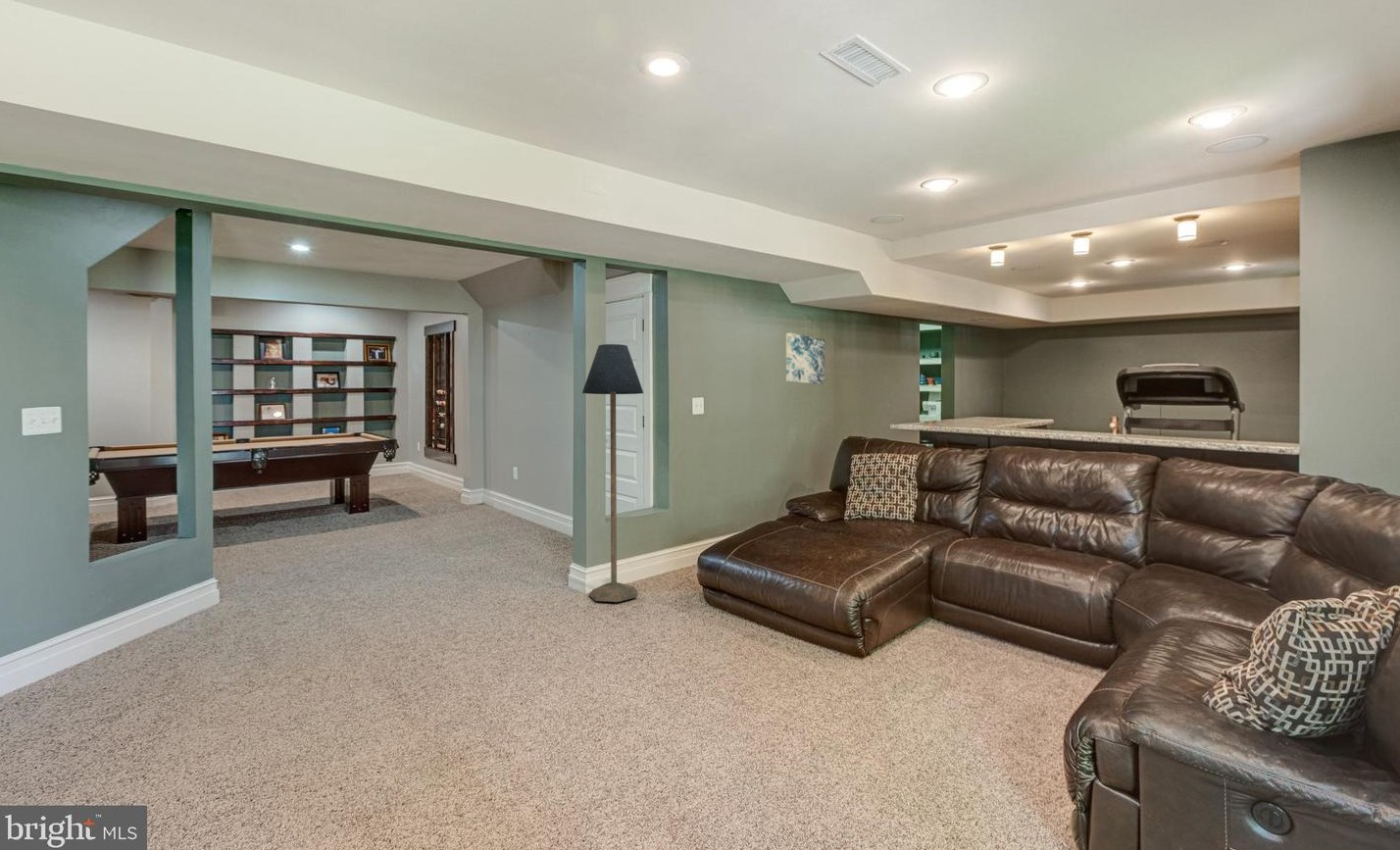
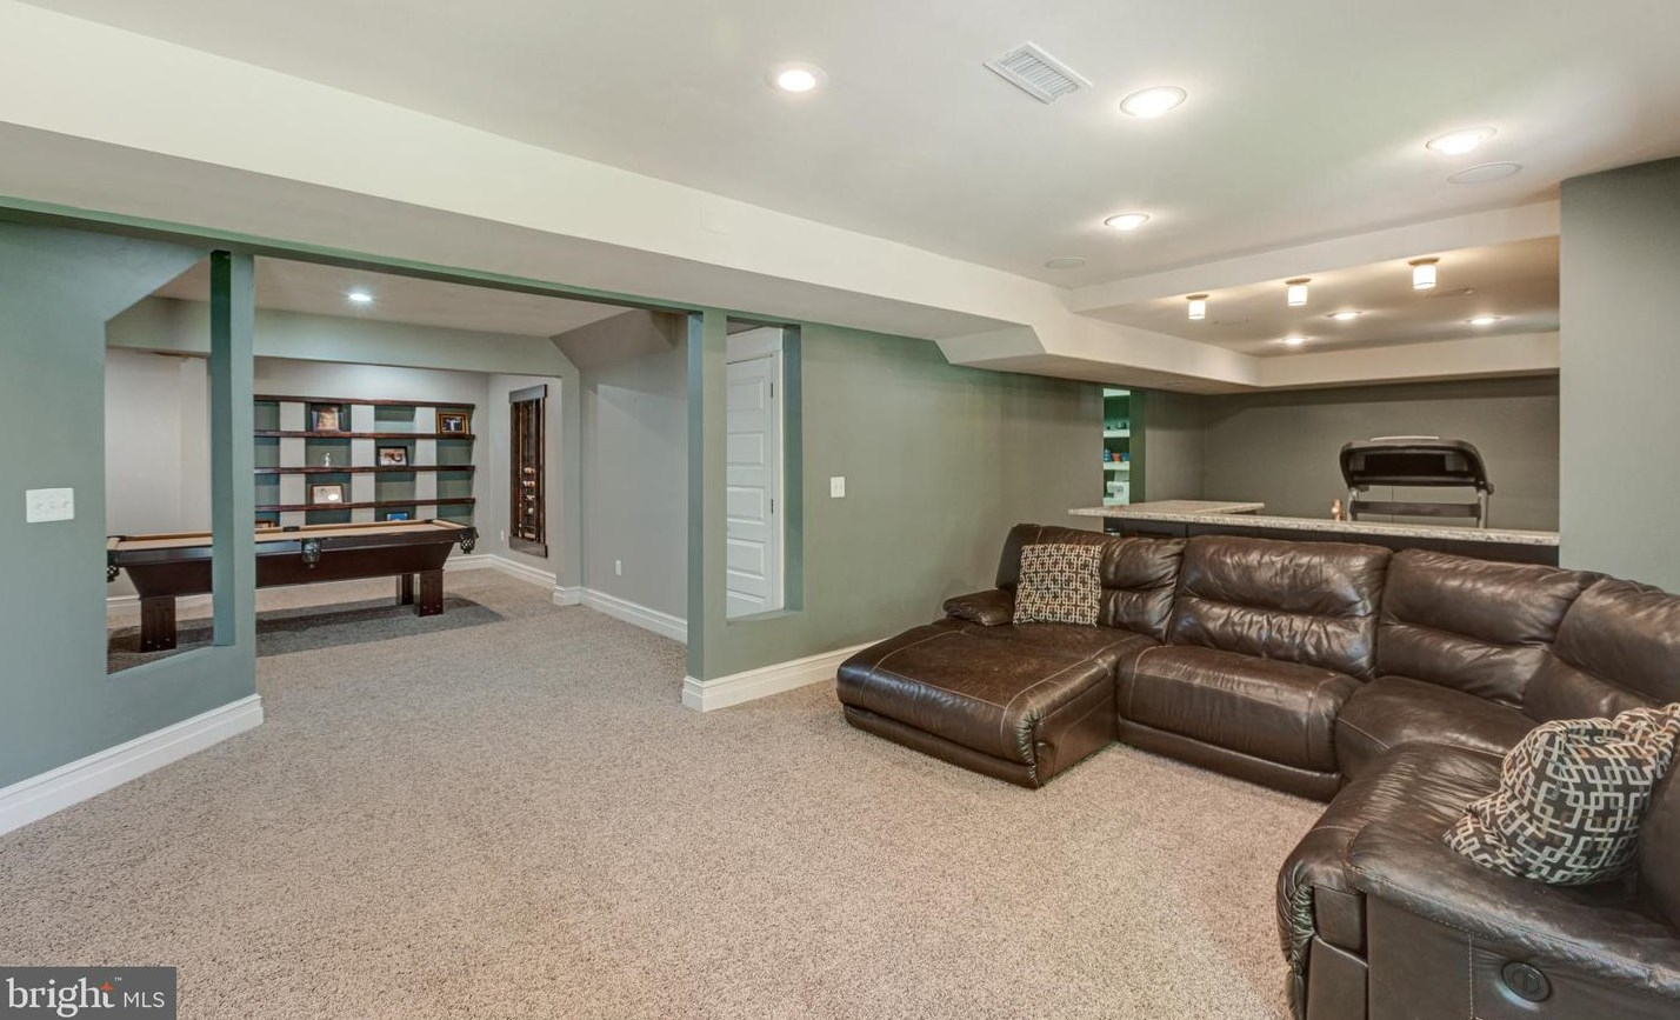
- wall art [785,332,825,385]
- floor lamp [581,343,644,603]
